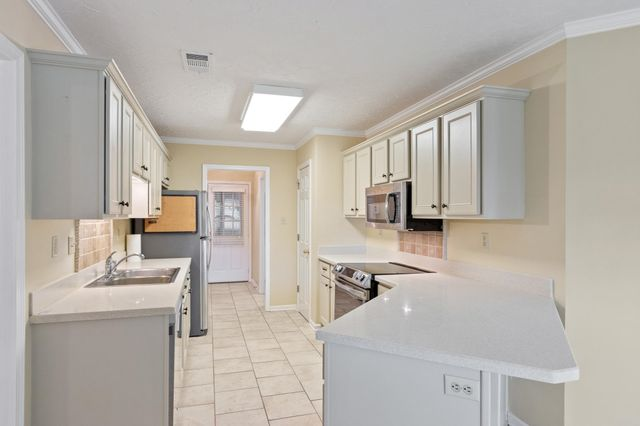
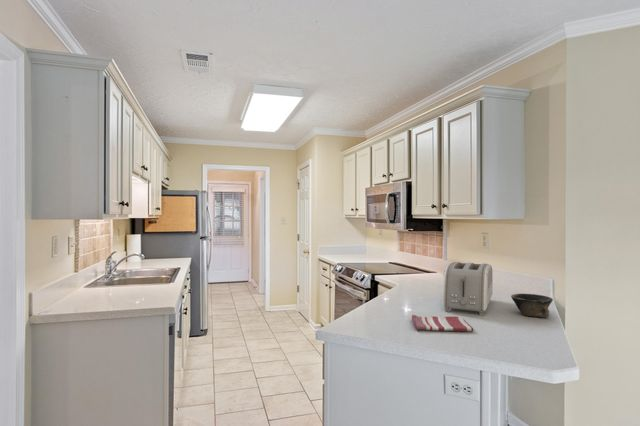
+ bowl [510,293,554,319]
+ toaster [441,261,494,316]
+ dish towel [411,314,474,332]
